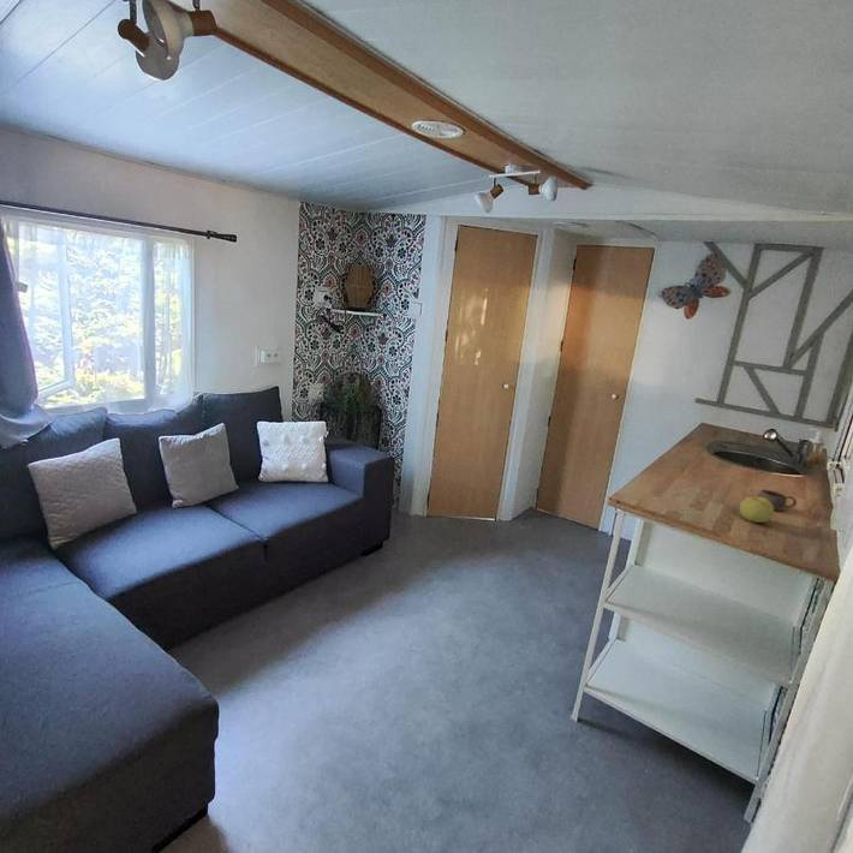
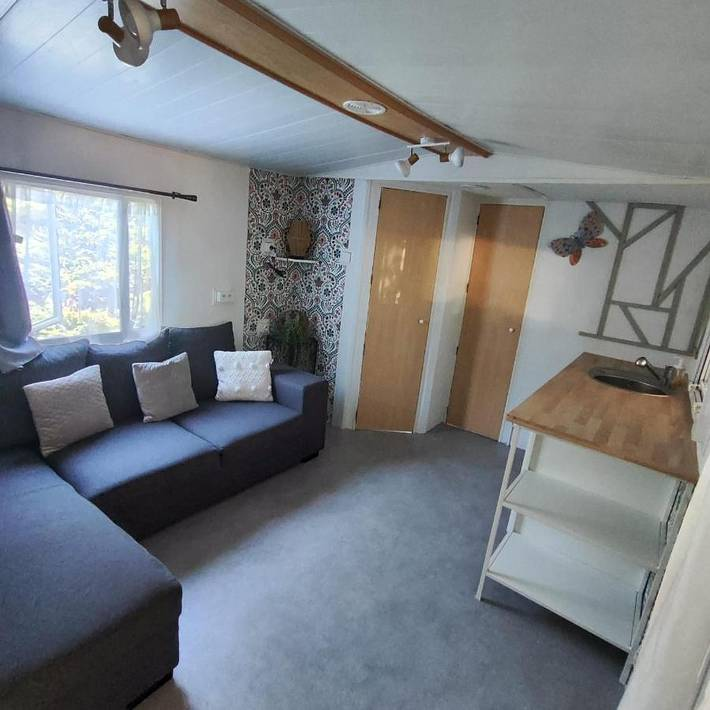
- fruit [739,495,775,524]
- cup [757,489,798,512]
